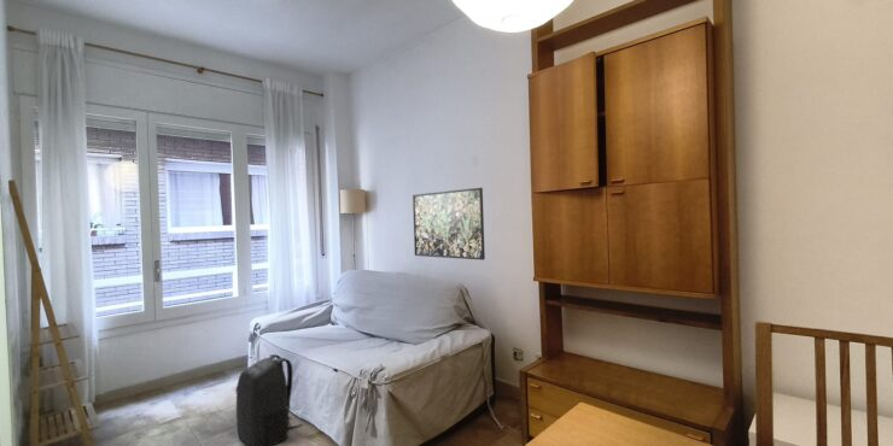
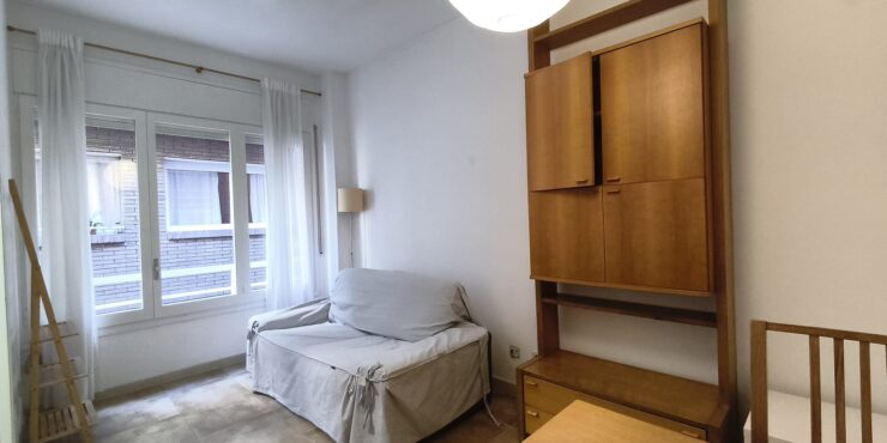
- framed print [412,187,486,262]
- backpack [234,353,303,446]
